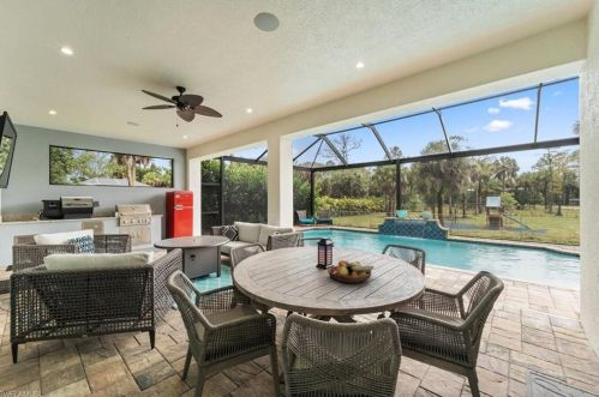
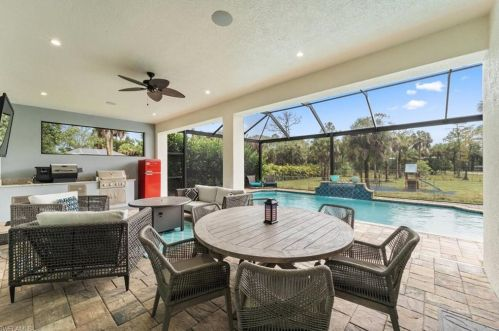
- fruit bowl [327,259,375,284]
